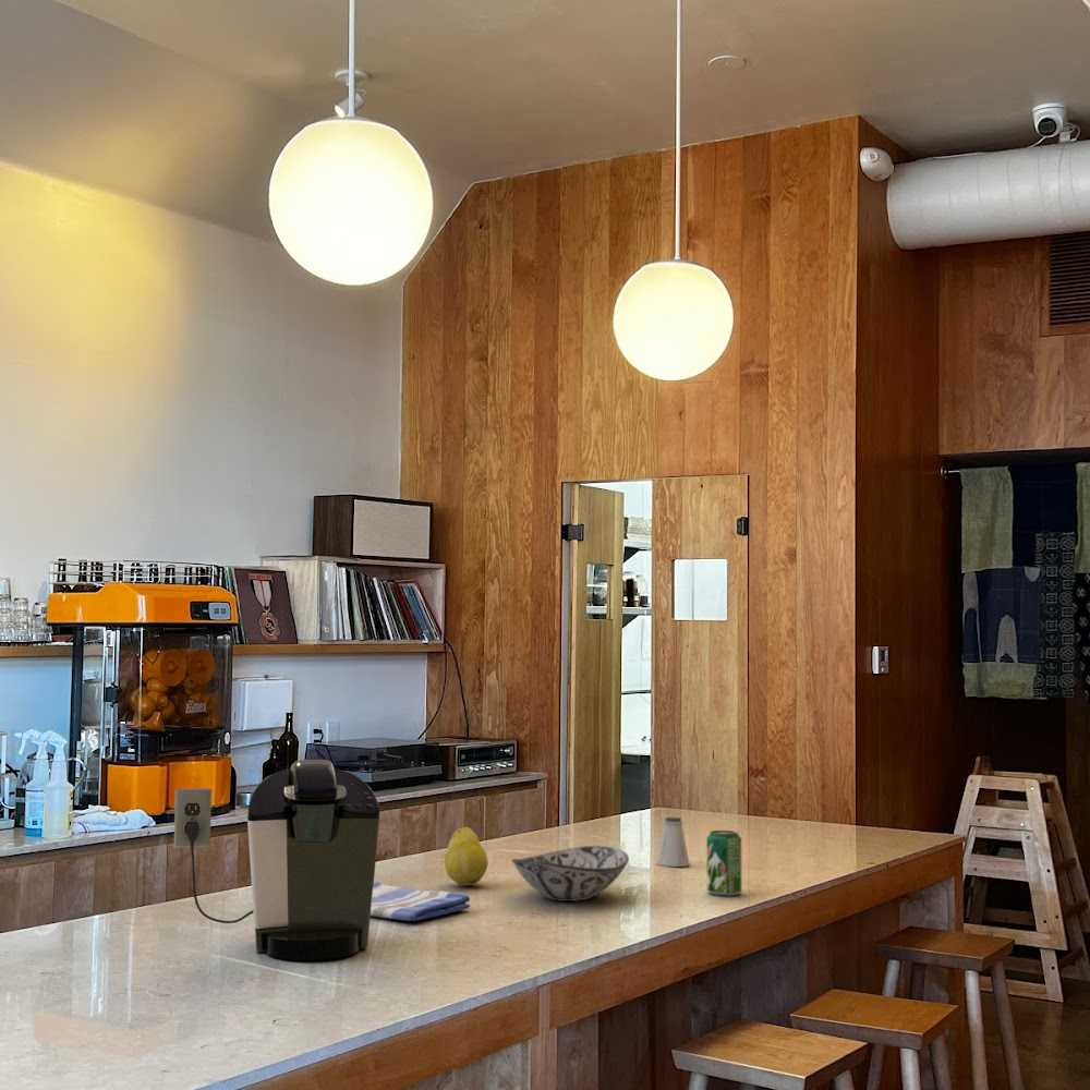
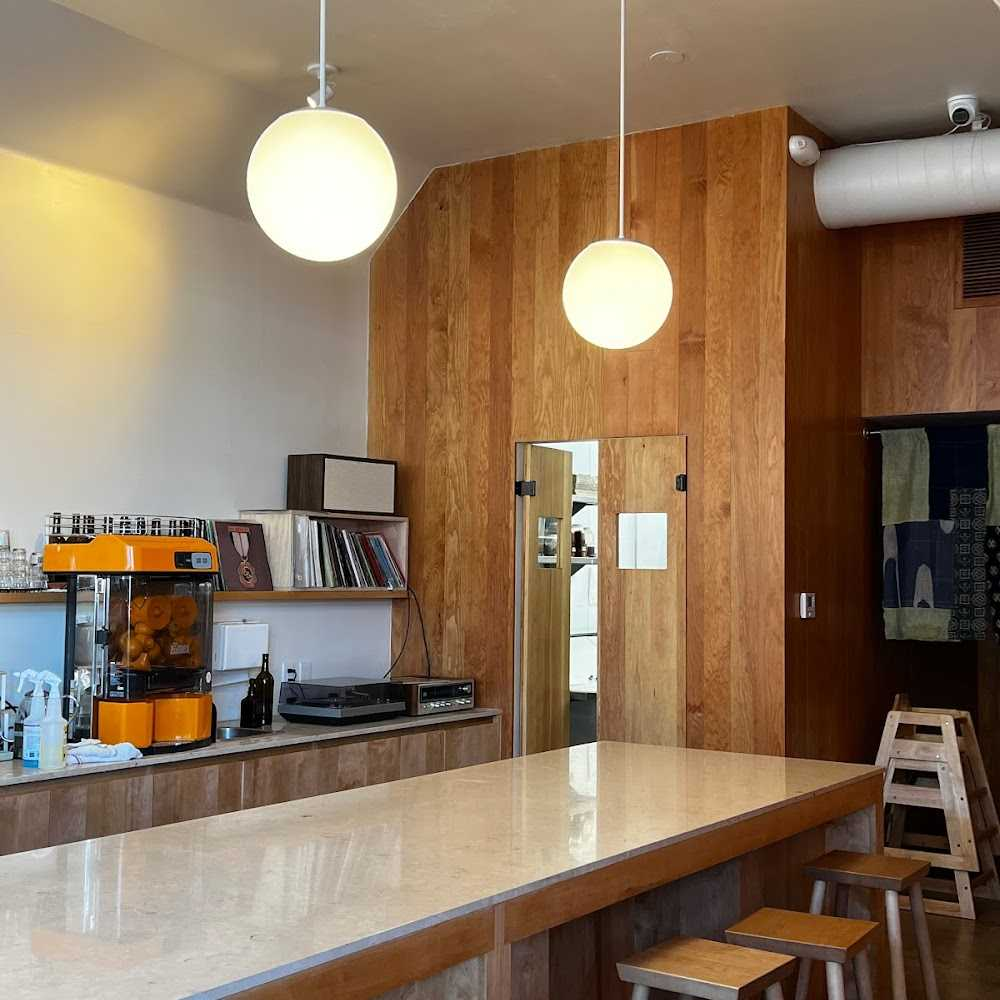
- fruit [444,823,489,886]
- beverage can [705,829,742,898]
- coffee maker [173,759,380,961]
- decorative bowl [511,845,630,903]
- saltshaker [655,815,691,868]
- dish towel [371,881,471,922]
